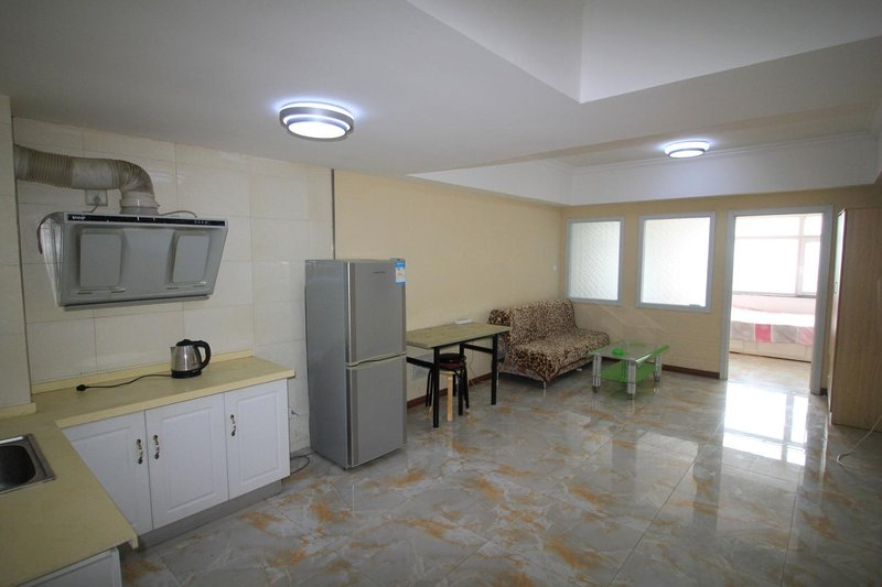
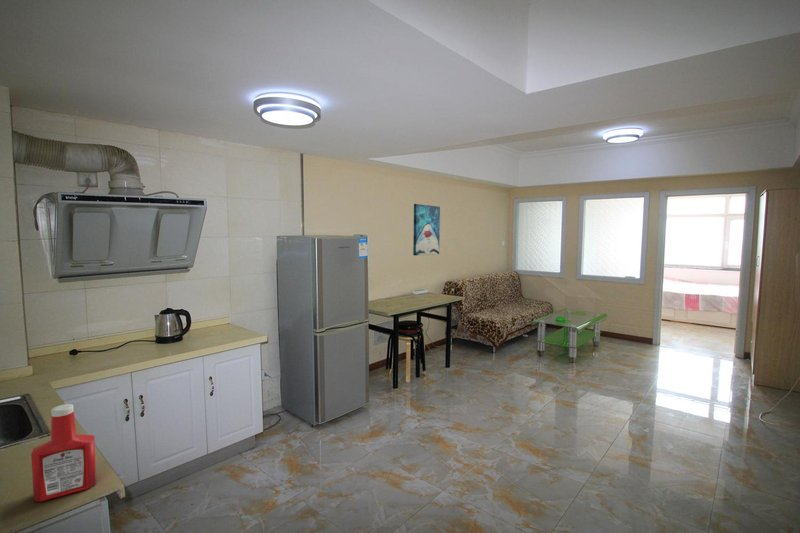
+ soap bottle [30,403,97,503]
+ wall art [412,203,441,257]
